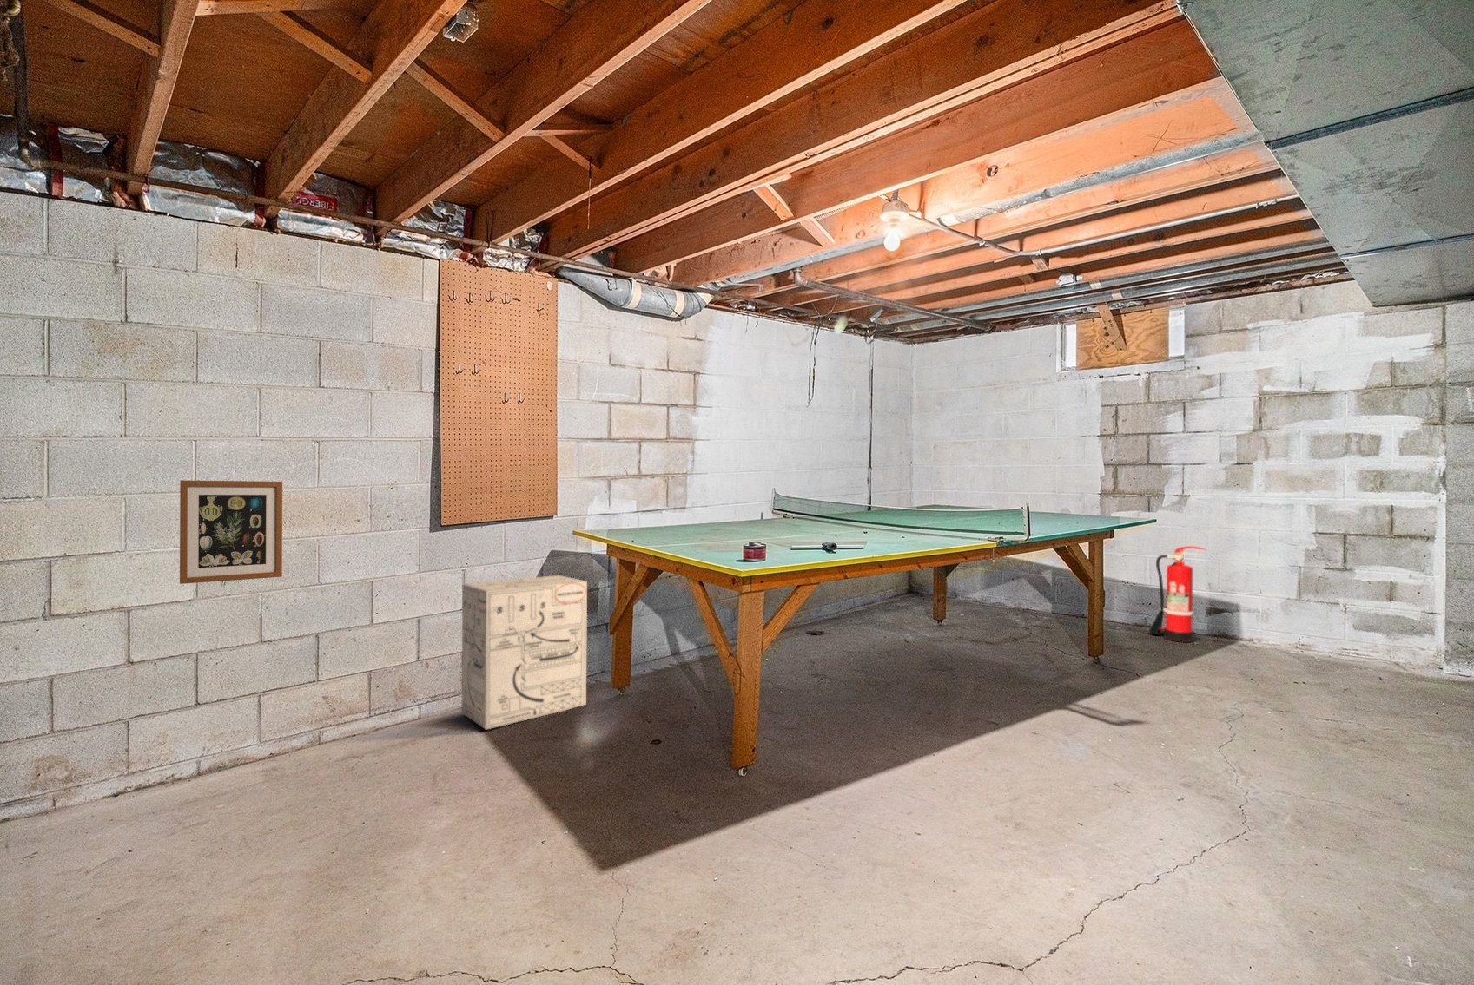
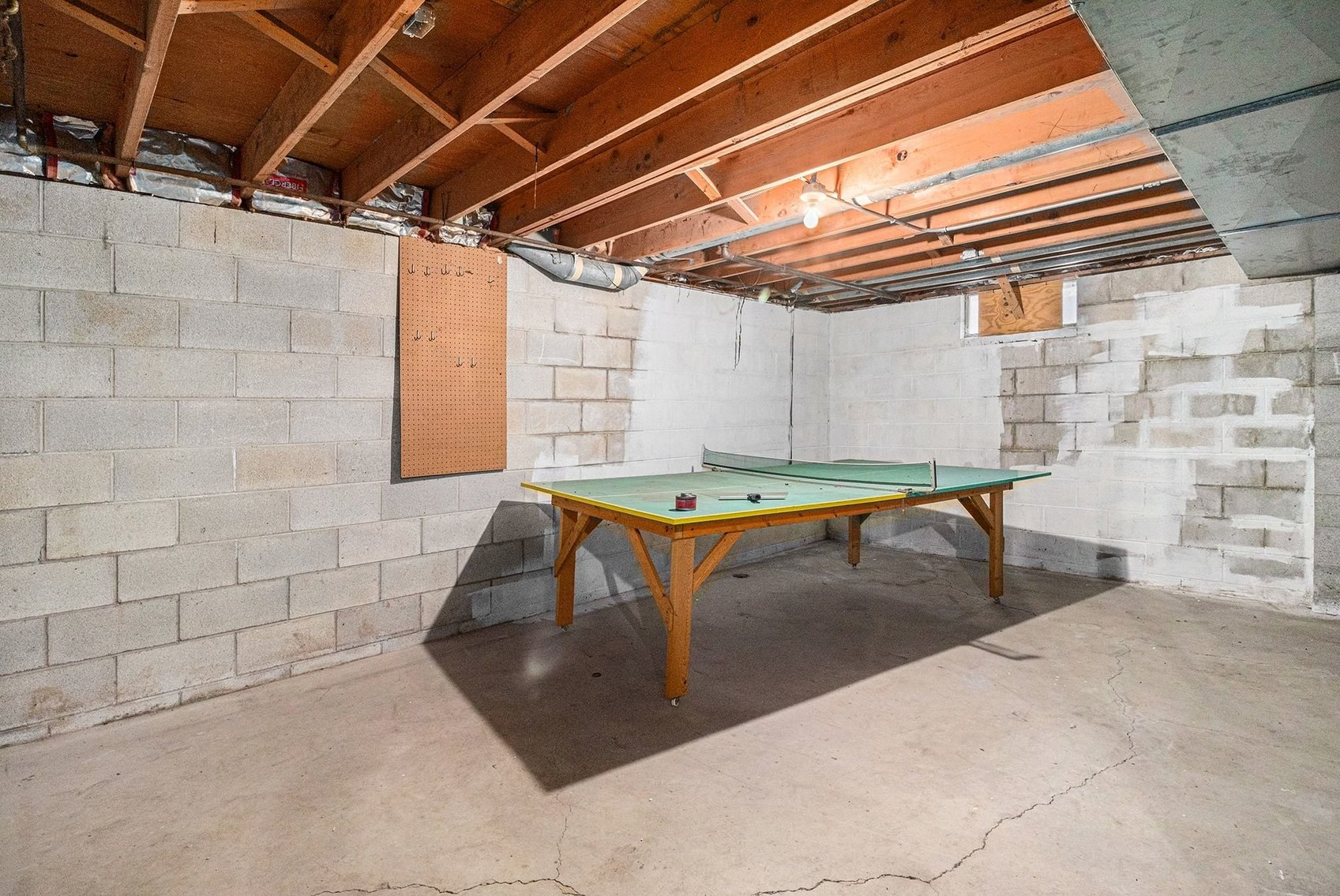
- cardboard box [461,575,588,731]
- wall art [179,479,283,585]
- fire extinguisher [1147,545,1208,643]
